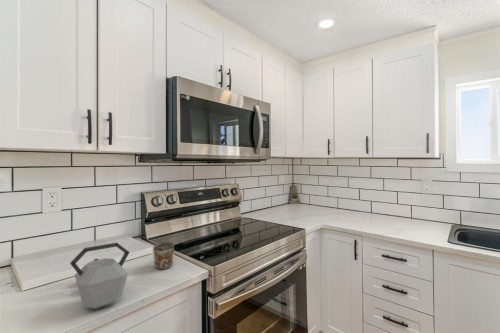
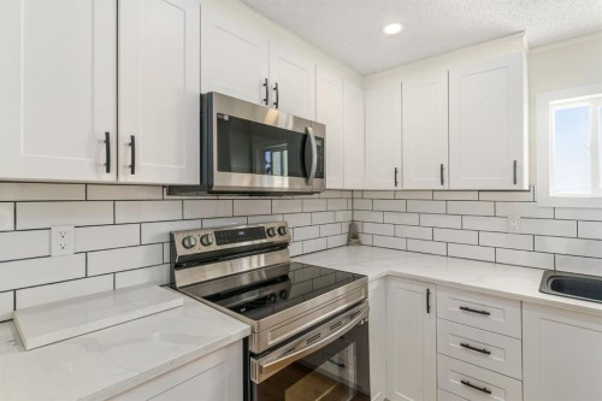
- mug [153,241,175,270]
- kettle [69,241,131,310]
